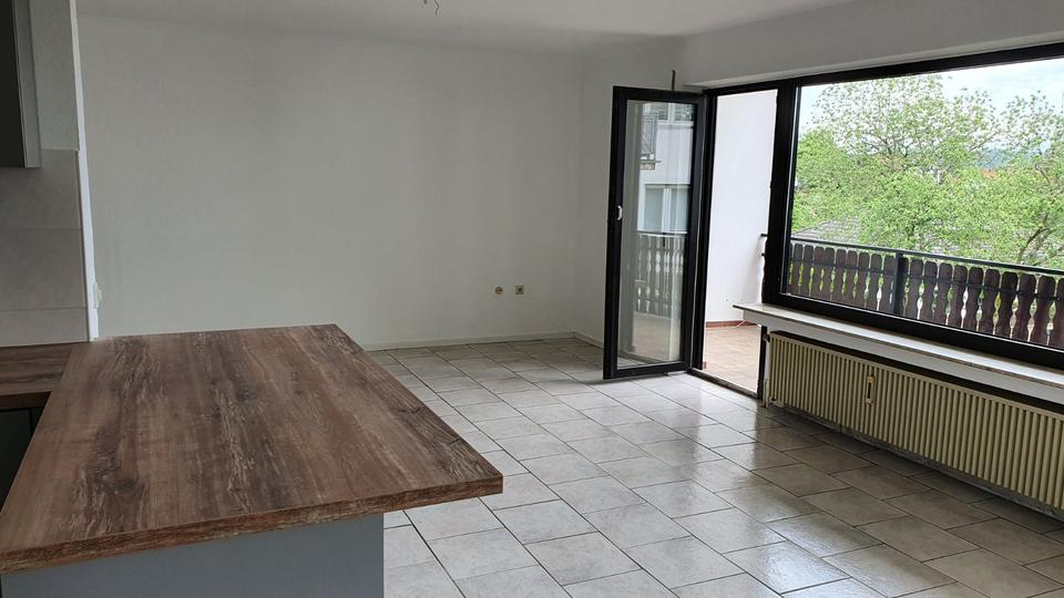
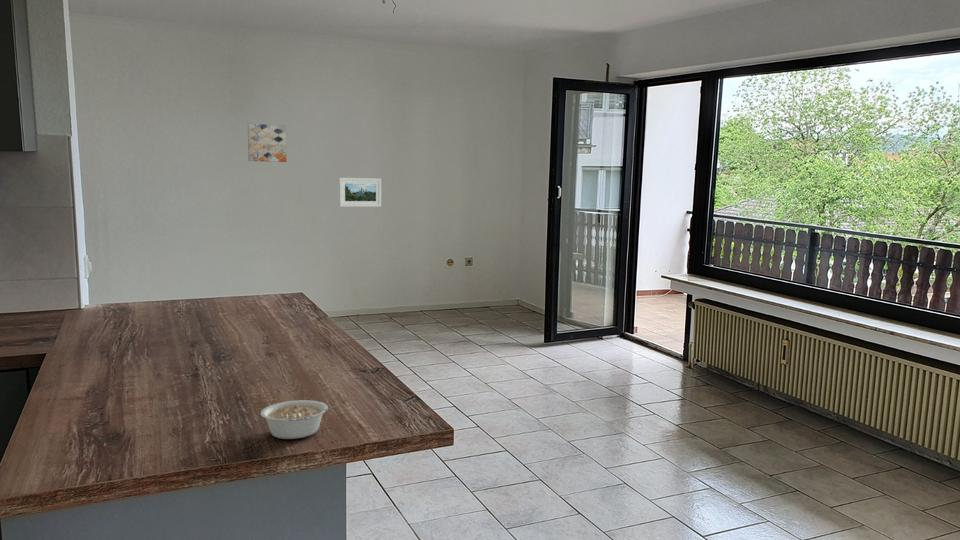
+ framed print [338,177,382,208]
+ legume [260,399,340,440]
+ wall art [247,123,288,163]
